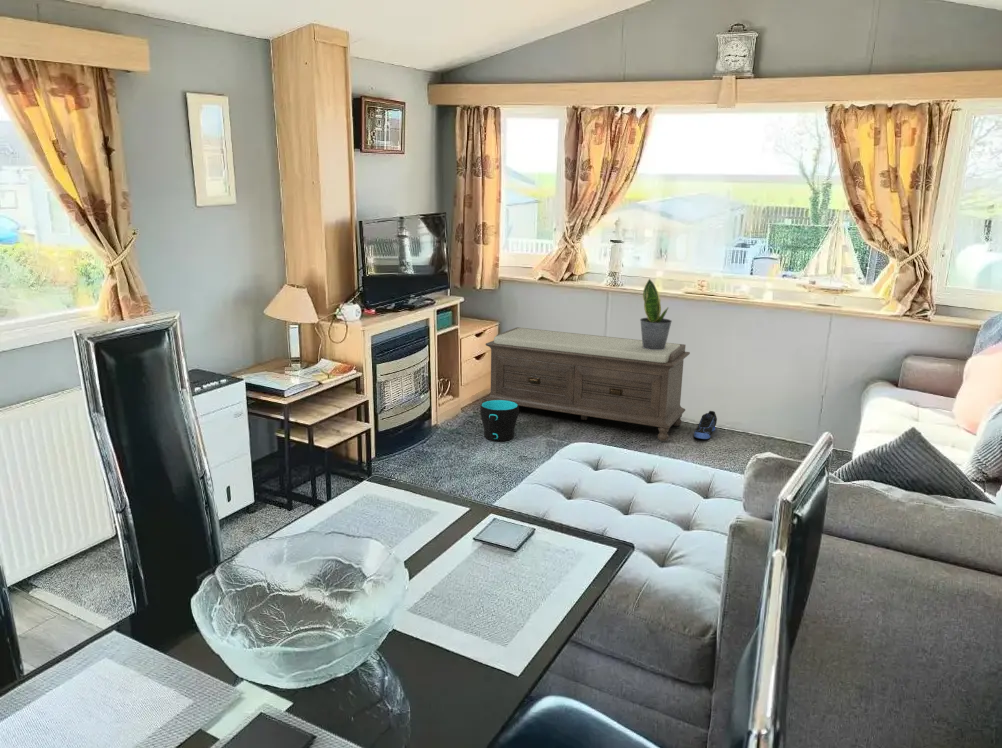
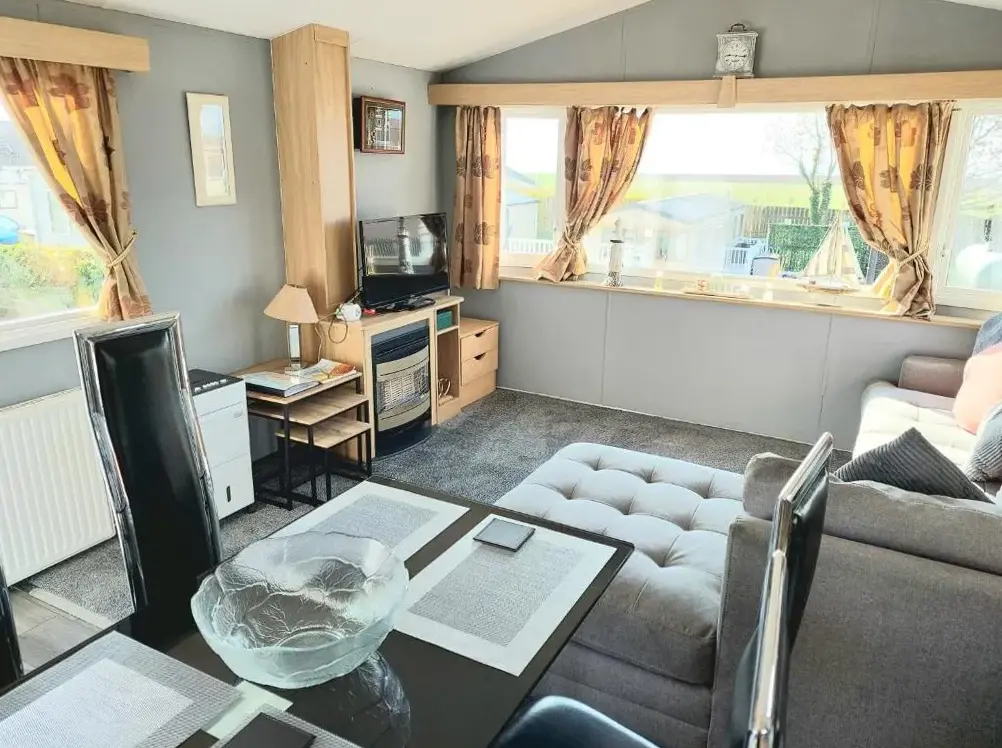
- bench [484,326,691,442]
- potted plant [639,277,673,350]
- sneaker [693,410,718,440]
- cup sleeve [479,400,520,442]
